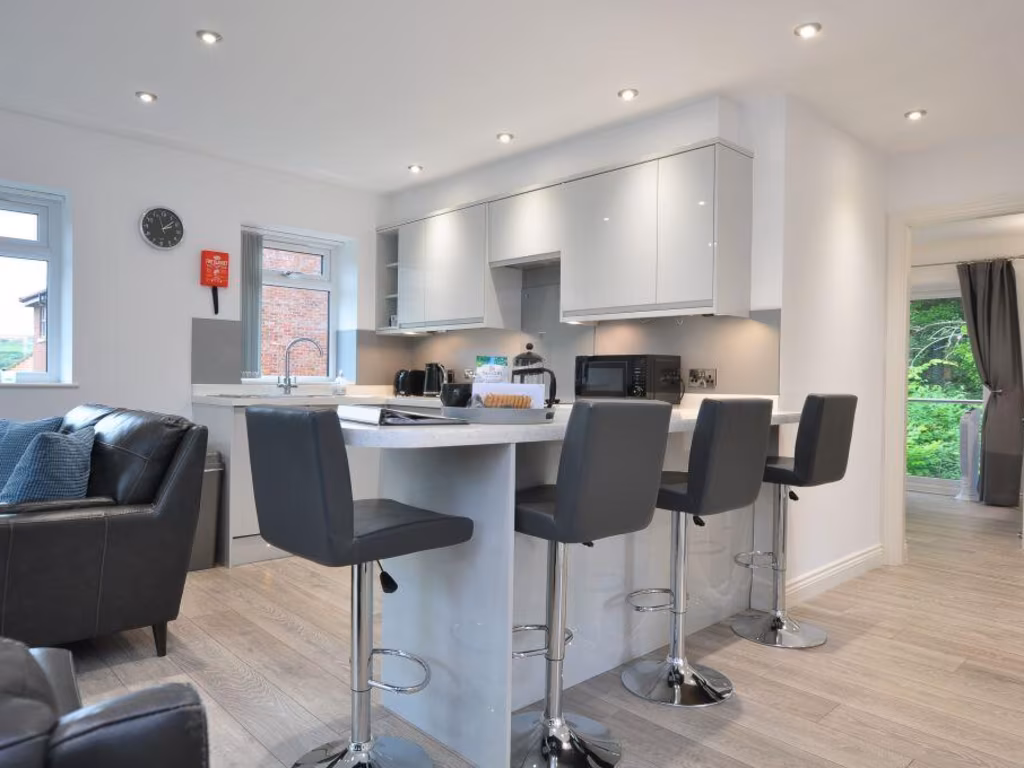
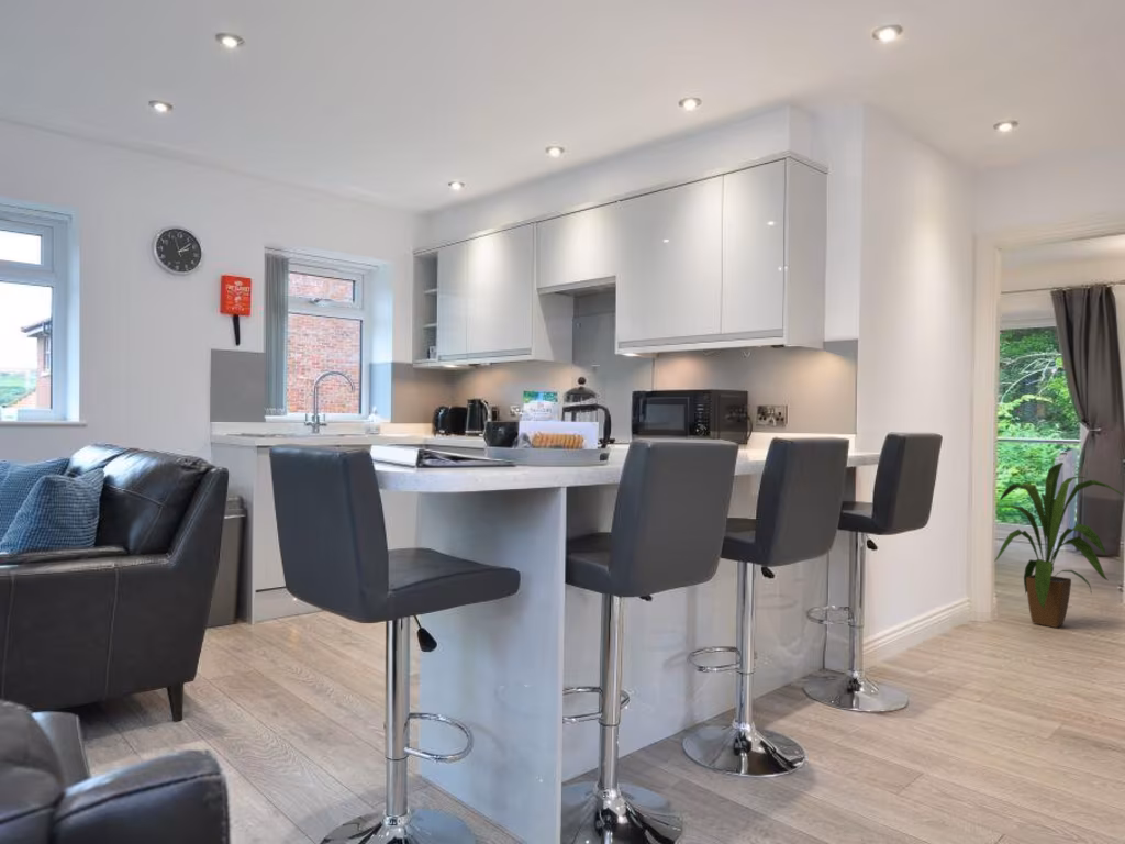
+ house plant [993,462,1123,629]
